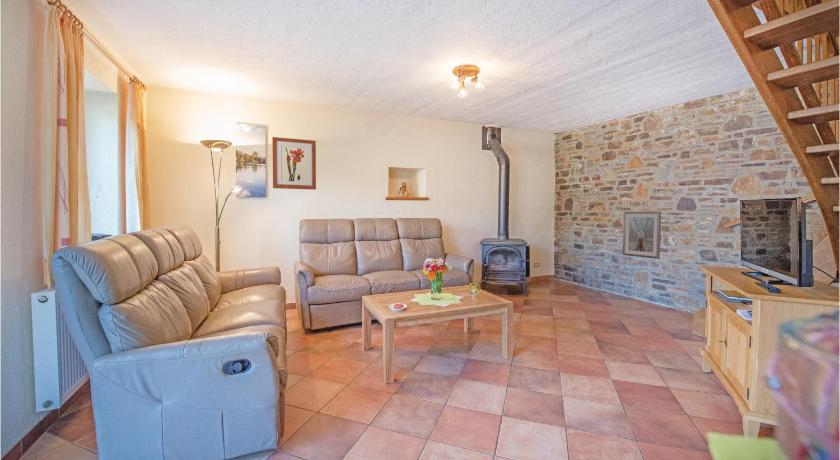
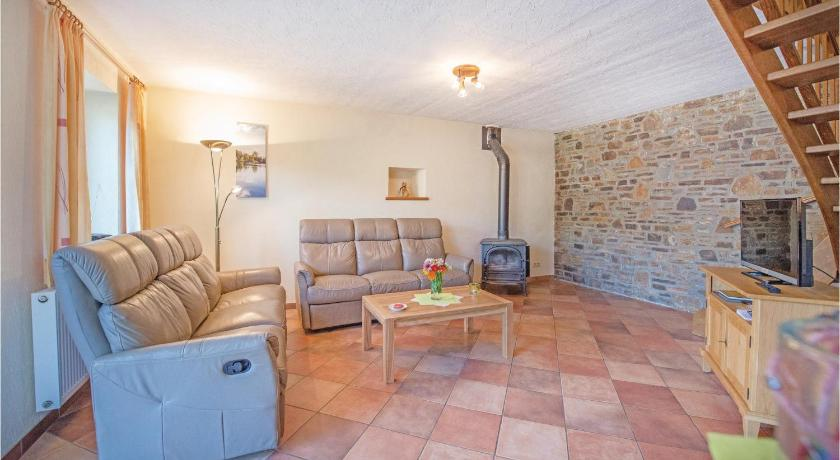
- wall art [271,136,317,191]
- picture frame [622,210,662,260]
